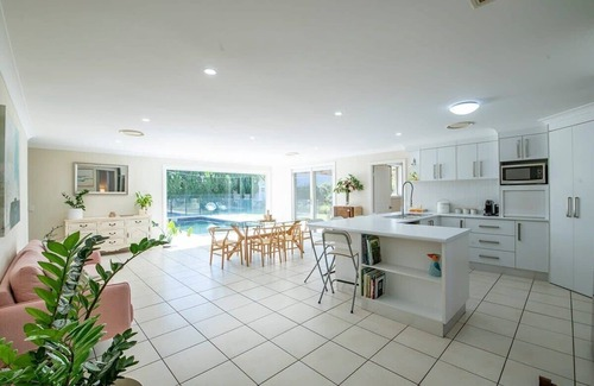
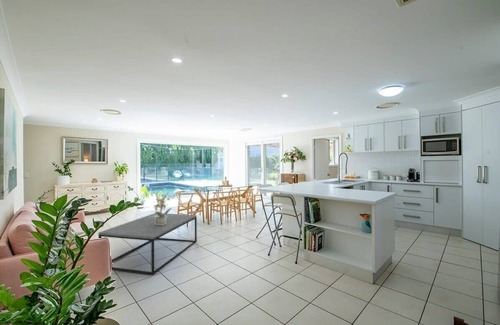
+ potted plant [149,192,178,225]
+ coffee table [97,212,198,276]
